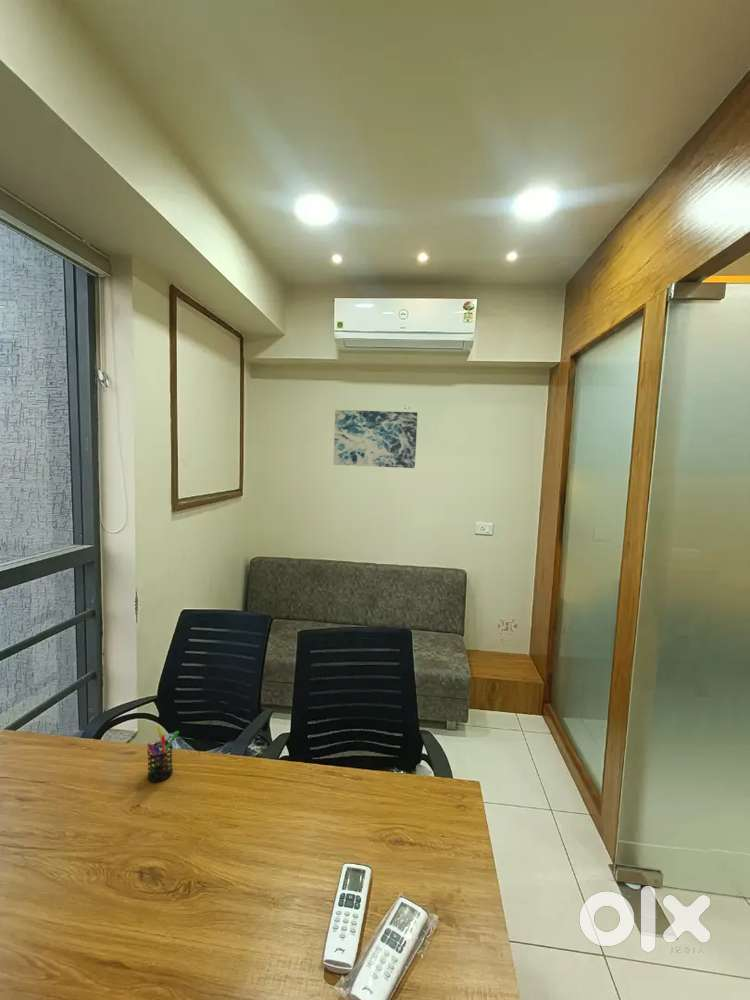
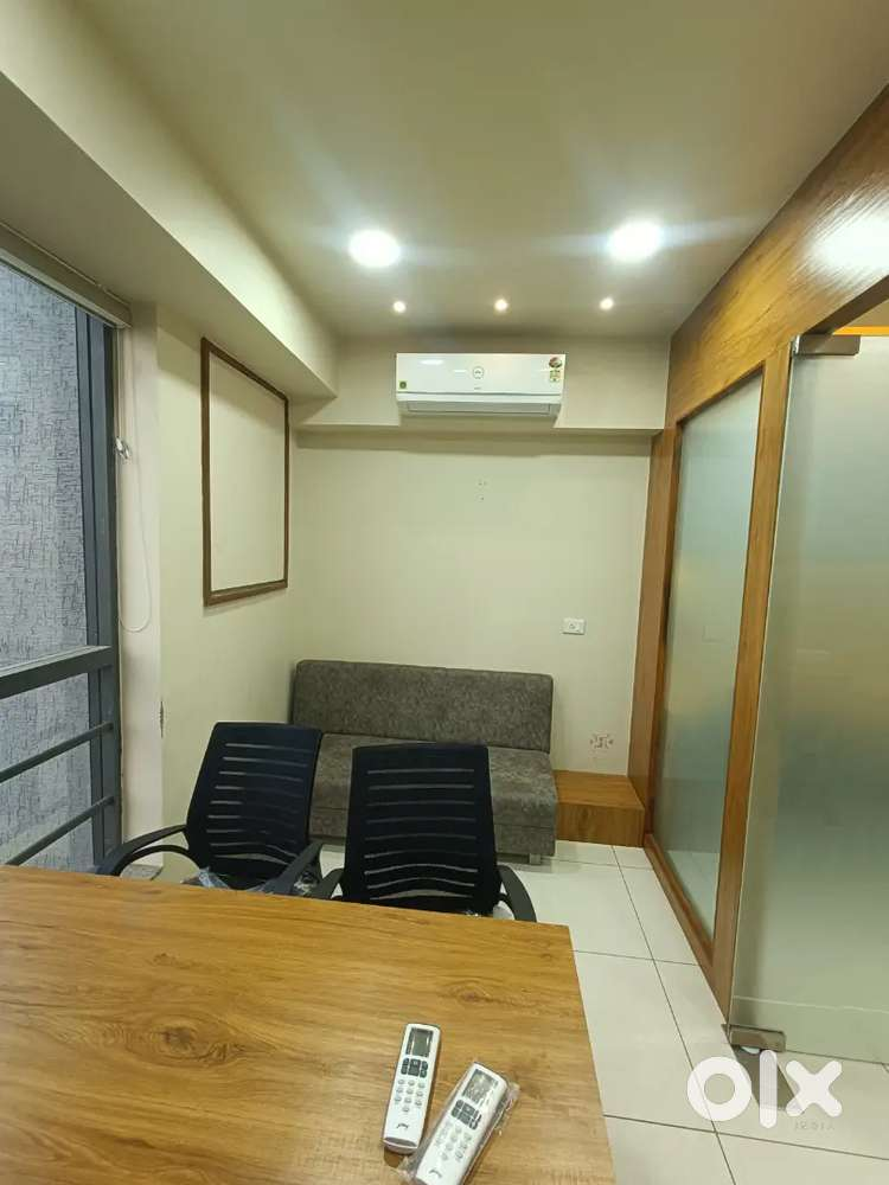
- pen holder [146,725,180,783]
- wall art [333,409,419,469]
